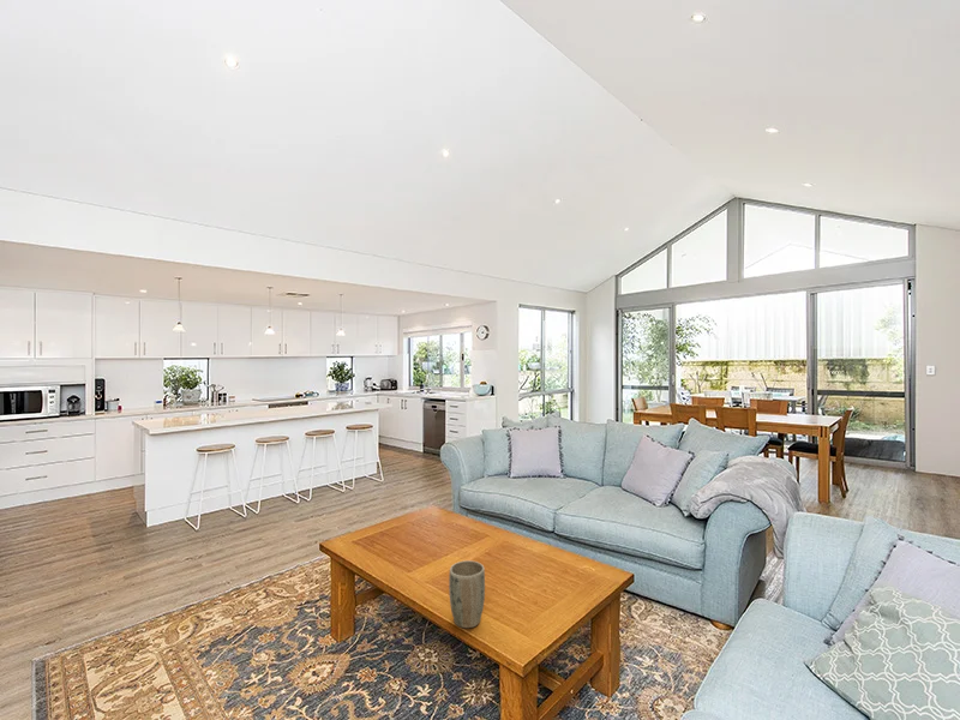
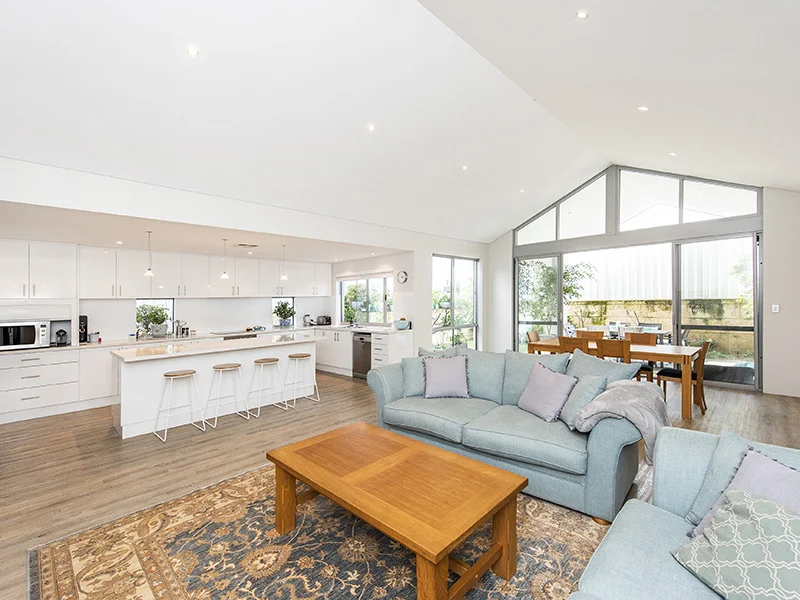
- plant pot [448,559,486,629]
